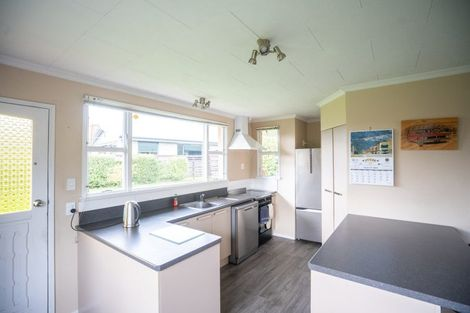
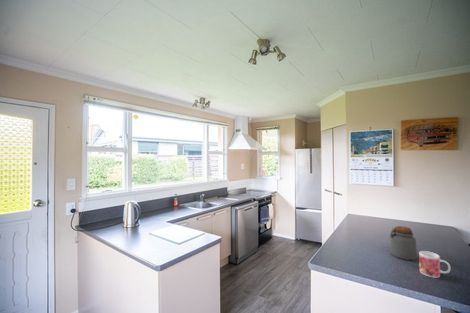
+ jar [389,225,418,261]
+ mug [418,250,451,279]
